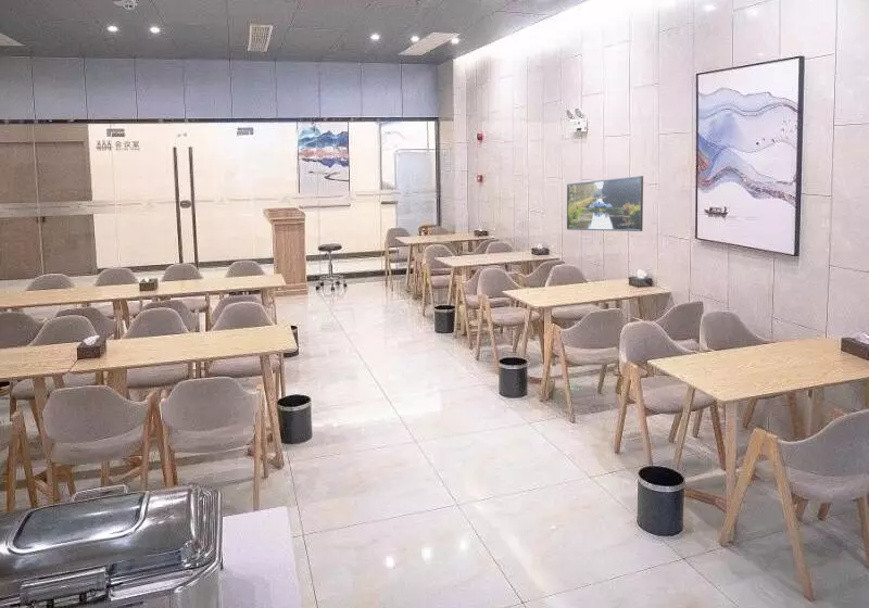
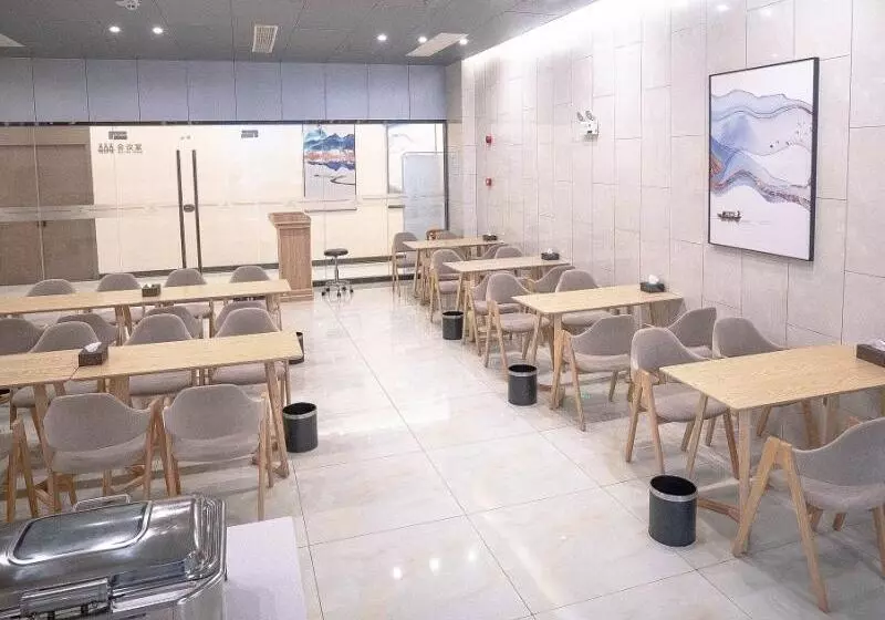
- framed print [566,175,644,232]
